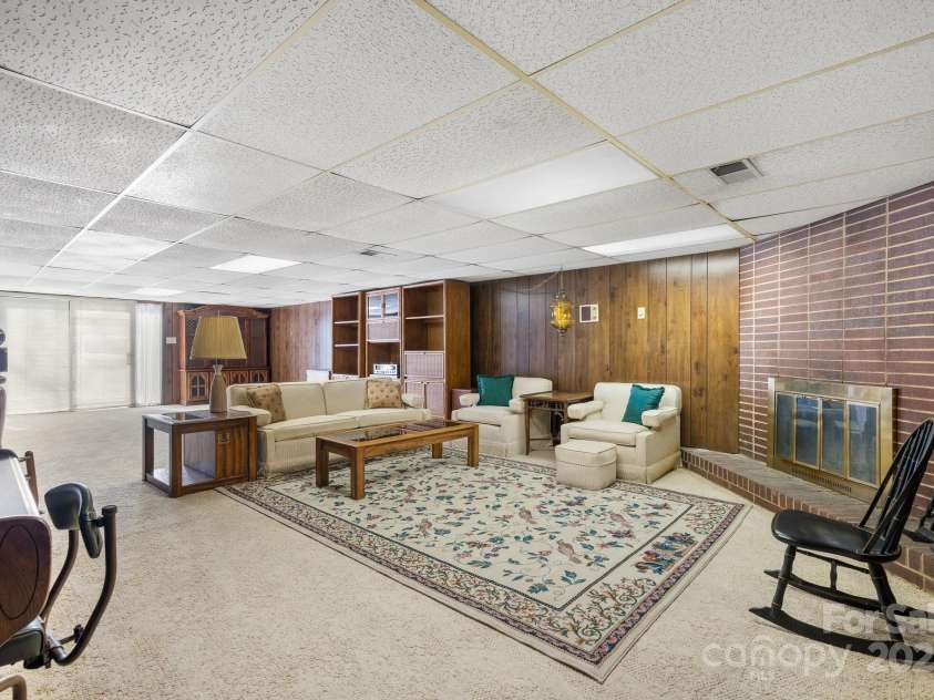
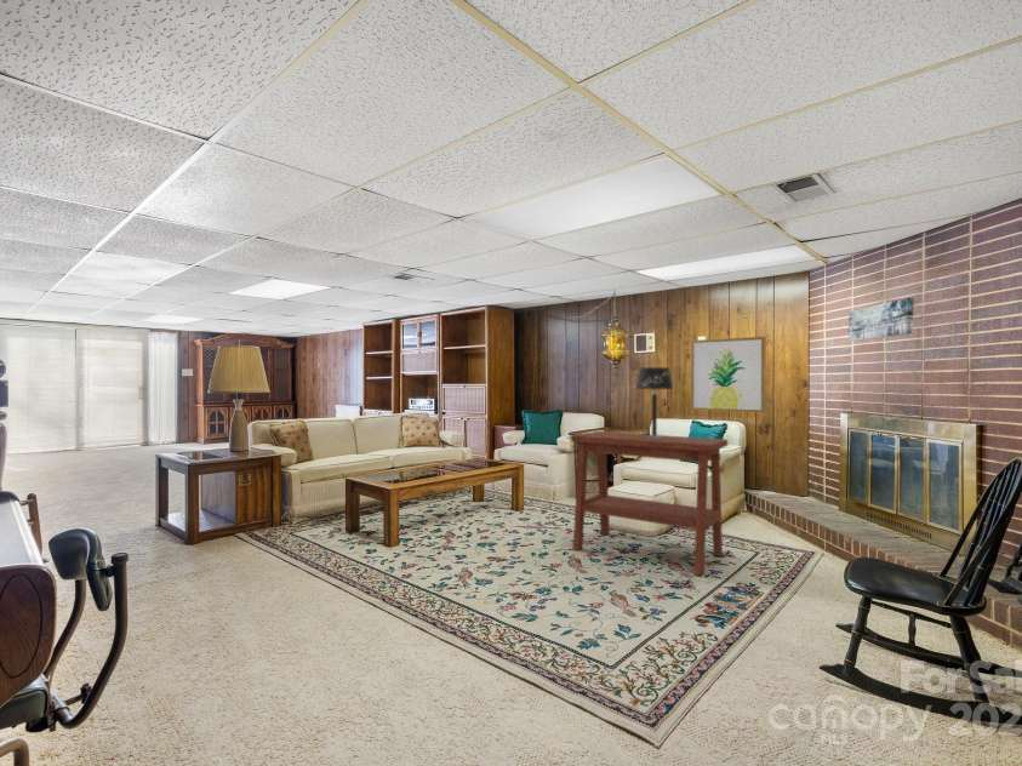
+ wall art [690,336,767,413]
+ side table [570,430,729,577]
+ table lamp [635,366,674,438]
+ wall art [847,297,914,343]
